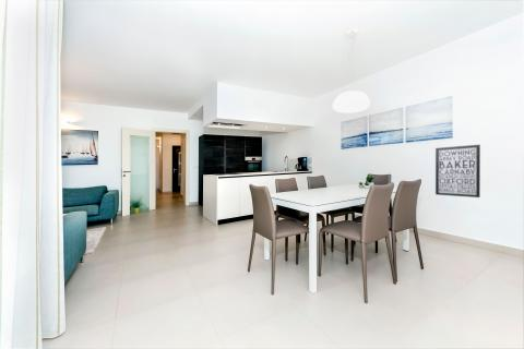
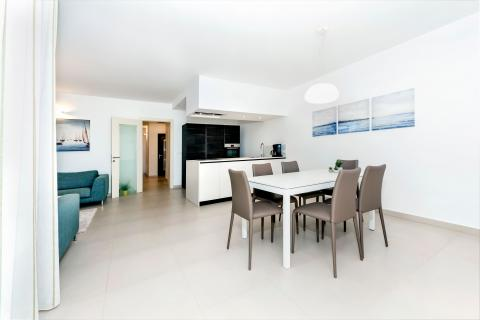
- wall art [434,144,481,198]
